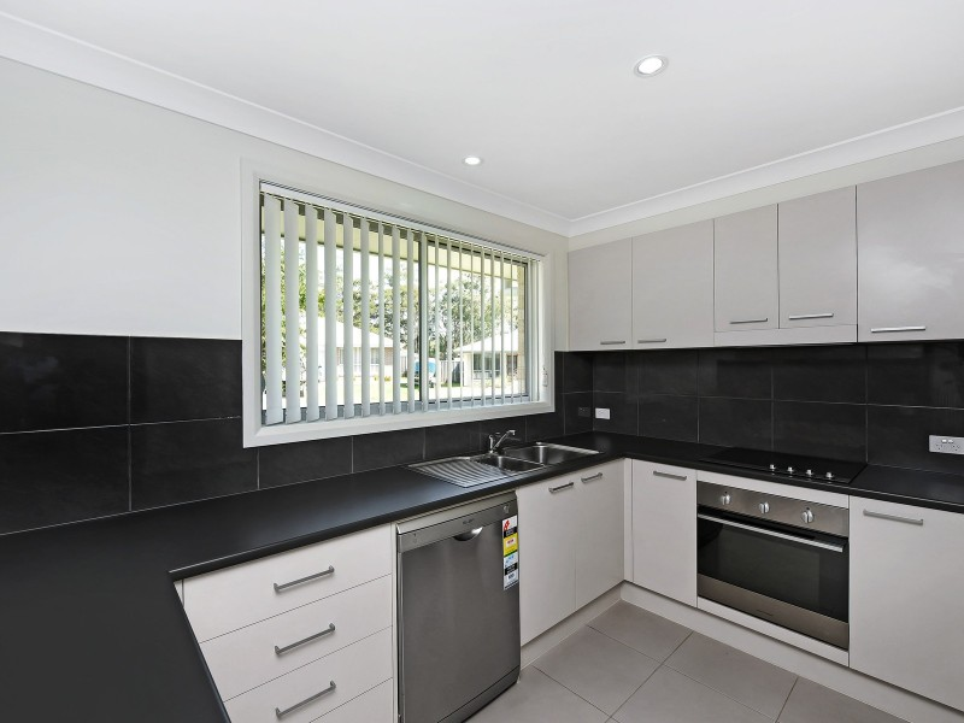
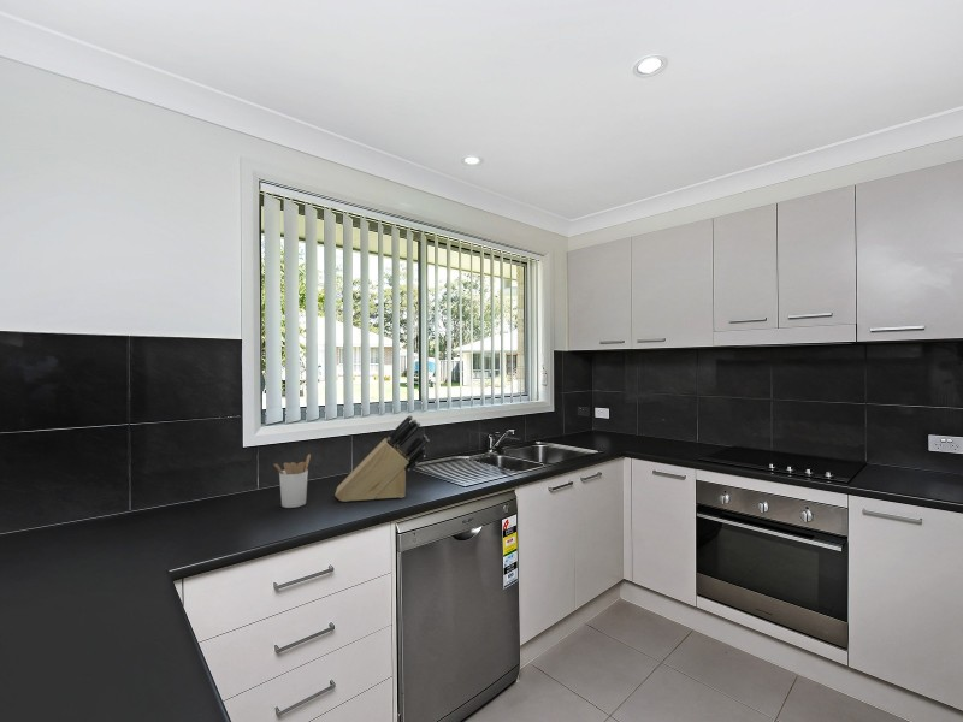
+ utensil holder [273,454,312,509]
+ knife block [333,414,430,503]
